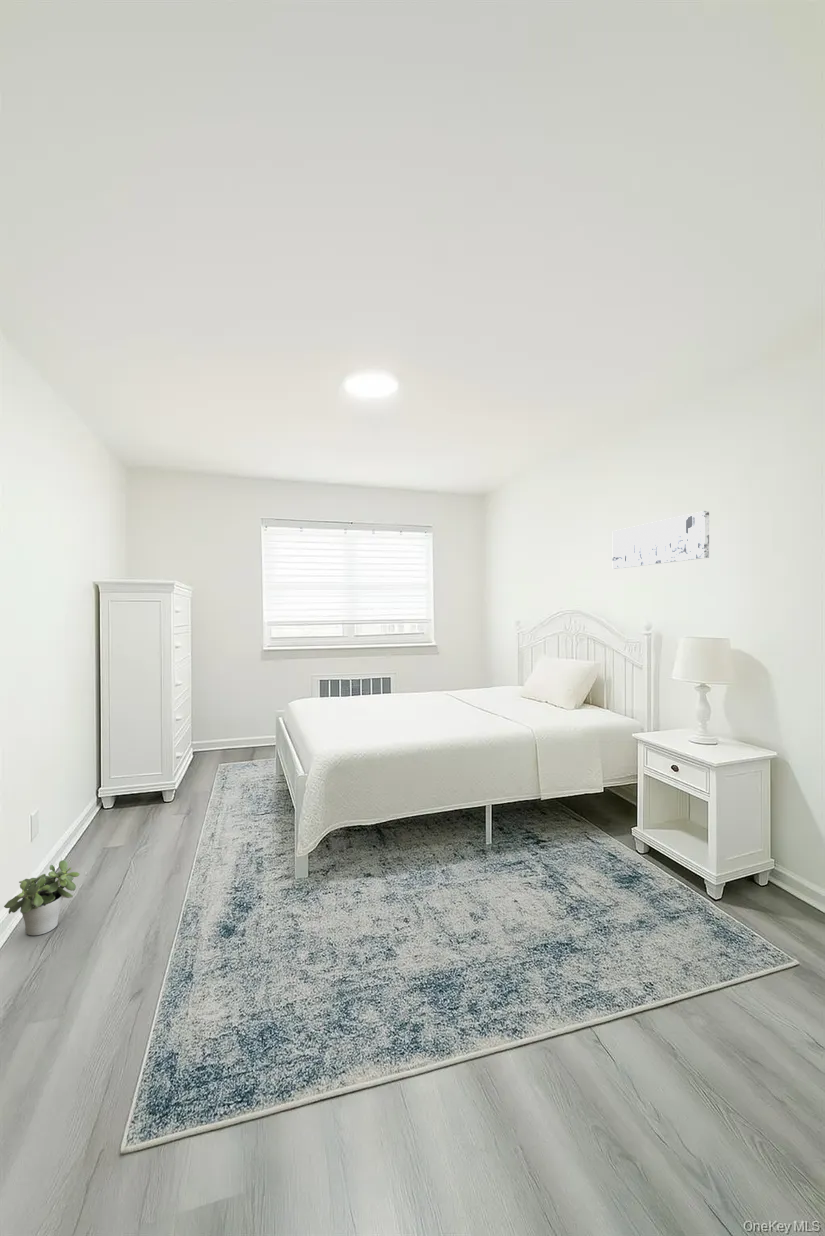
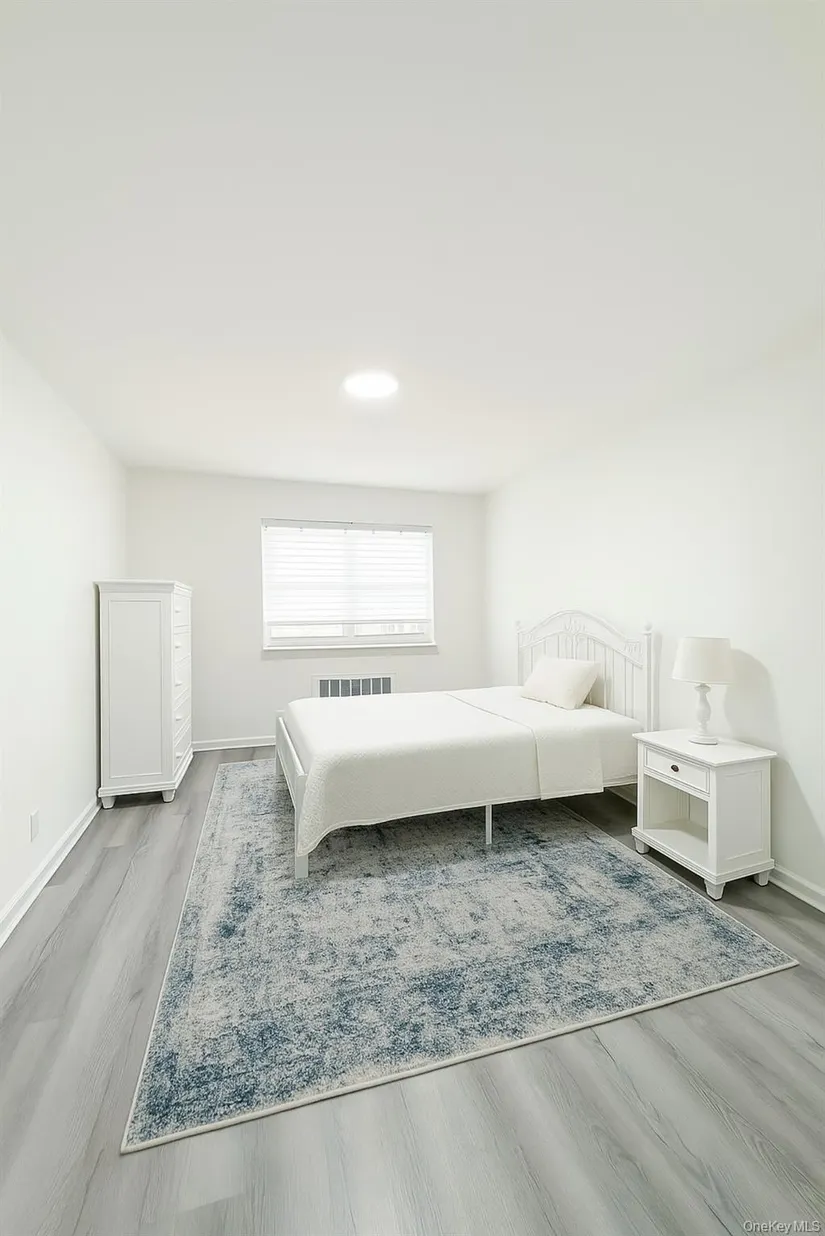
- potted plant [3,859,81,936]
- wall art [612,510,710,570]
